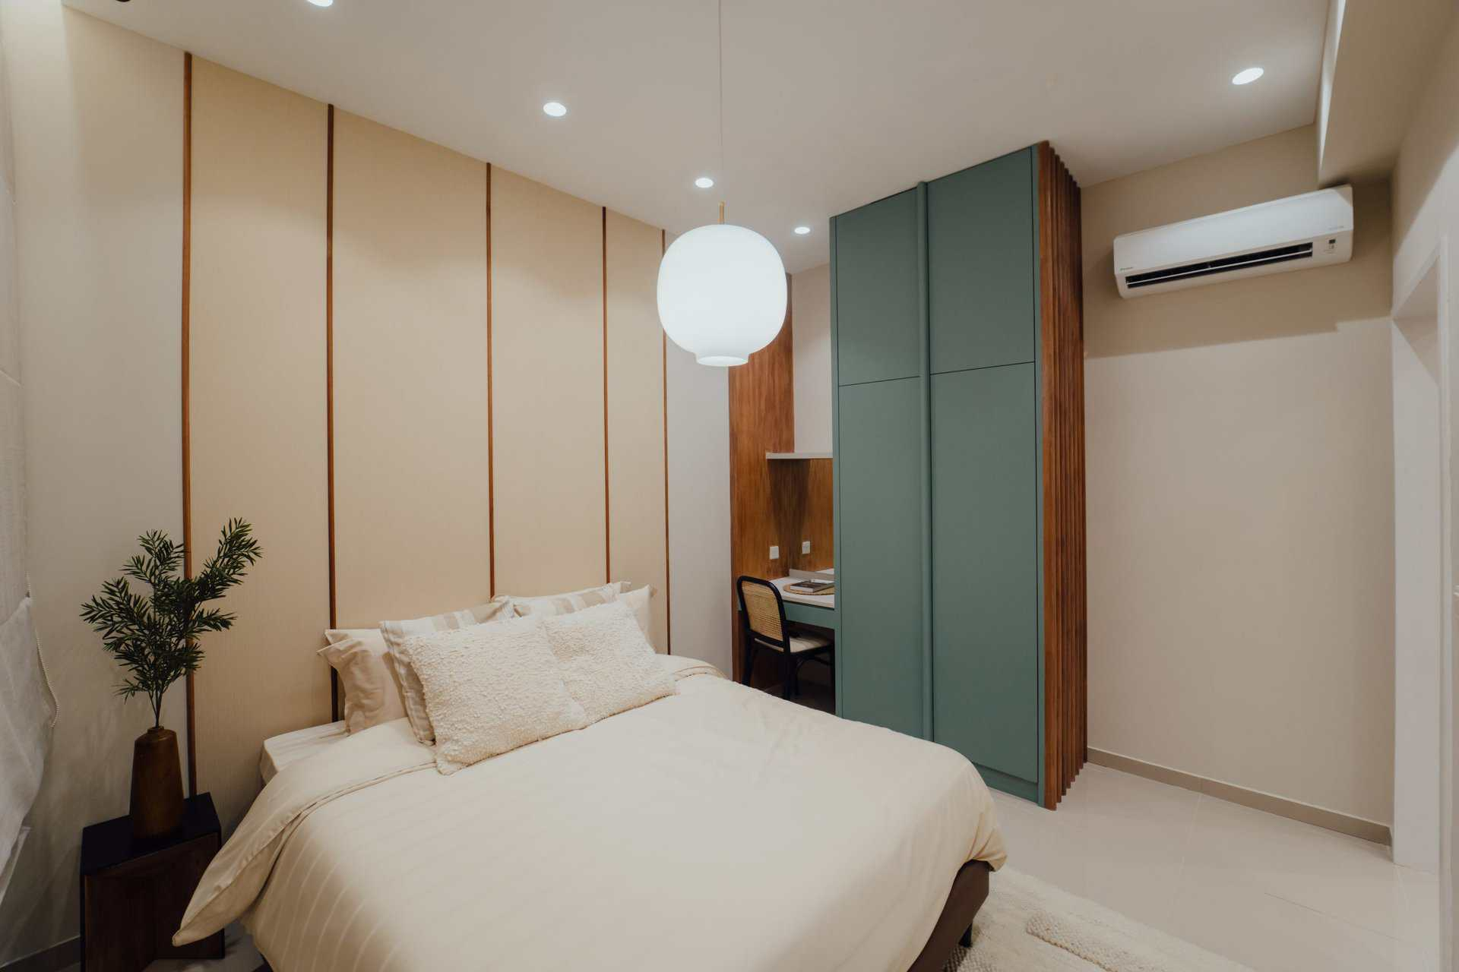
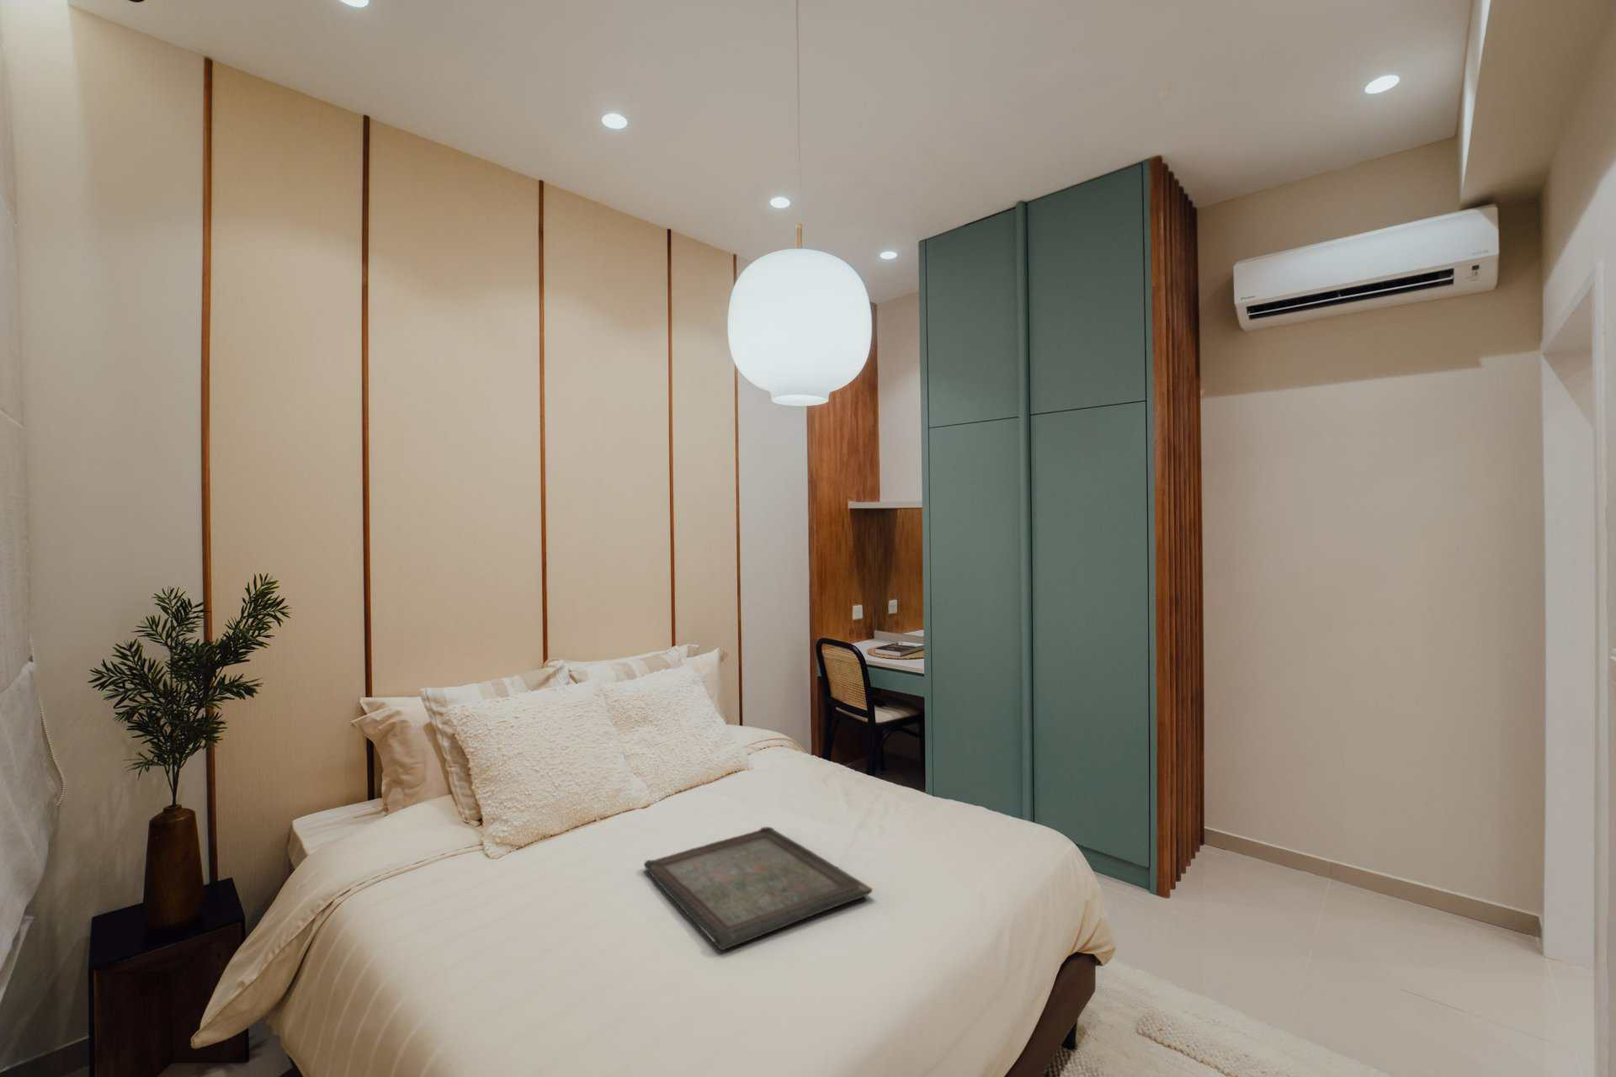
+ serving tray [643,826,874,951]
